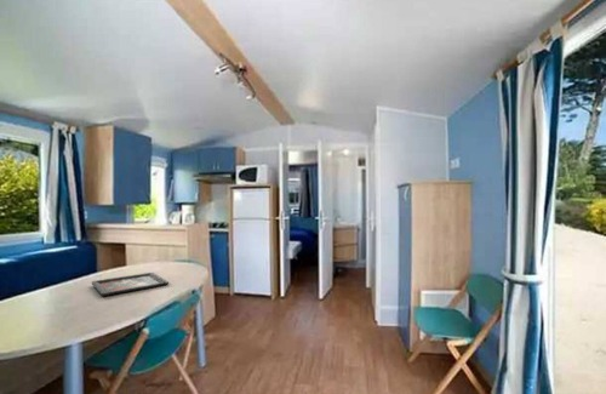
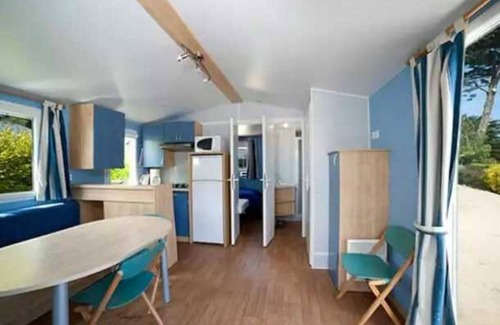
- decorative tray [91,272,170,297]
